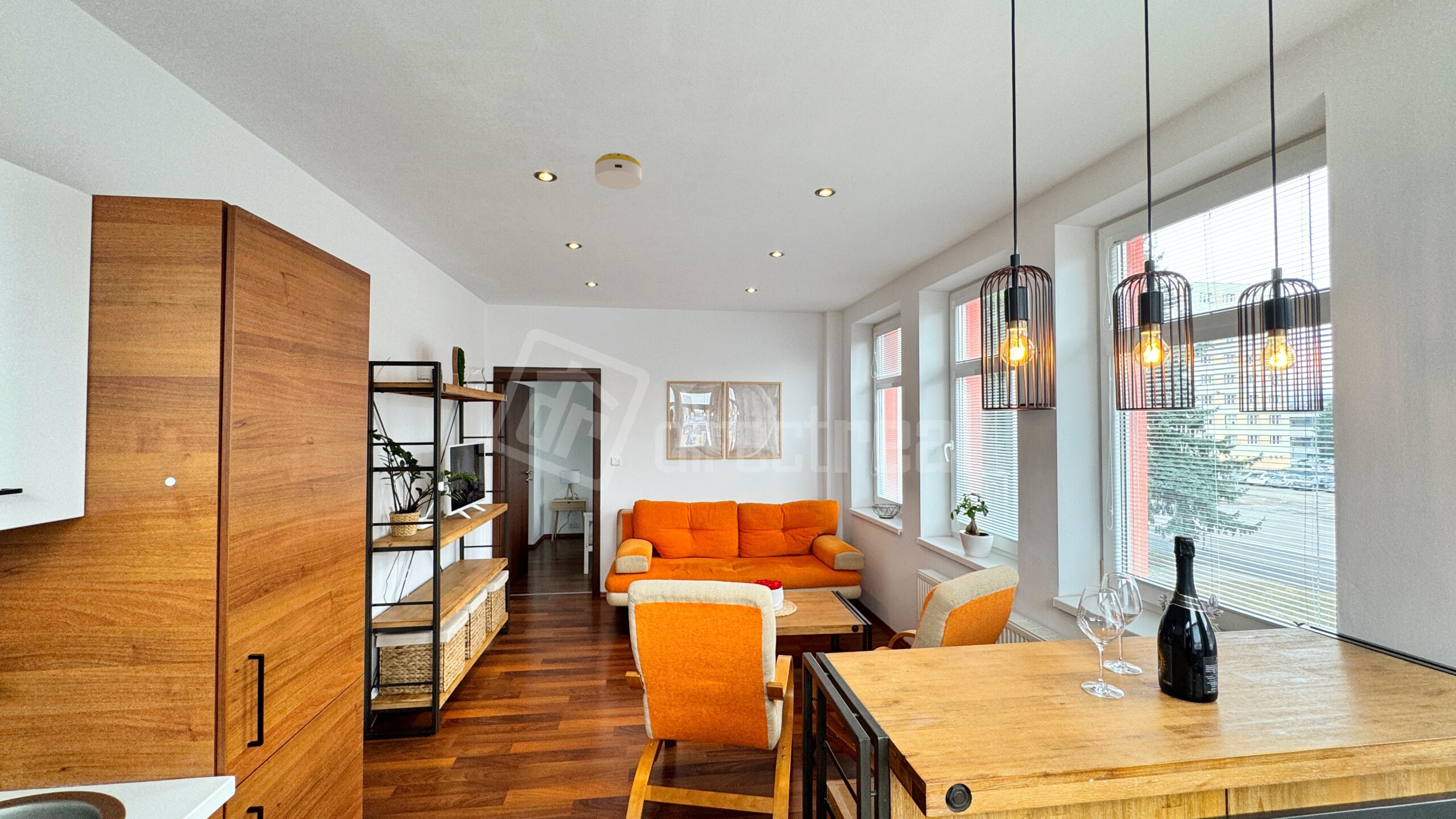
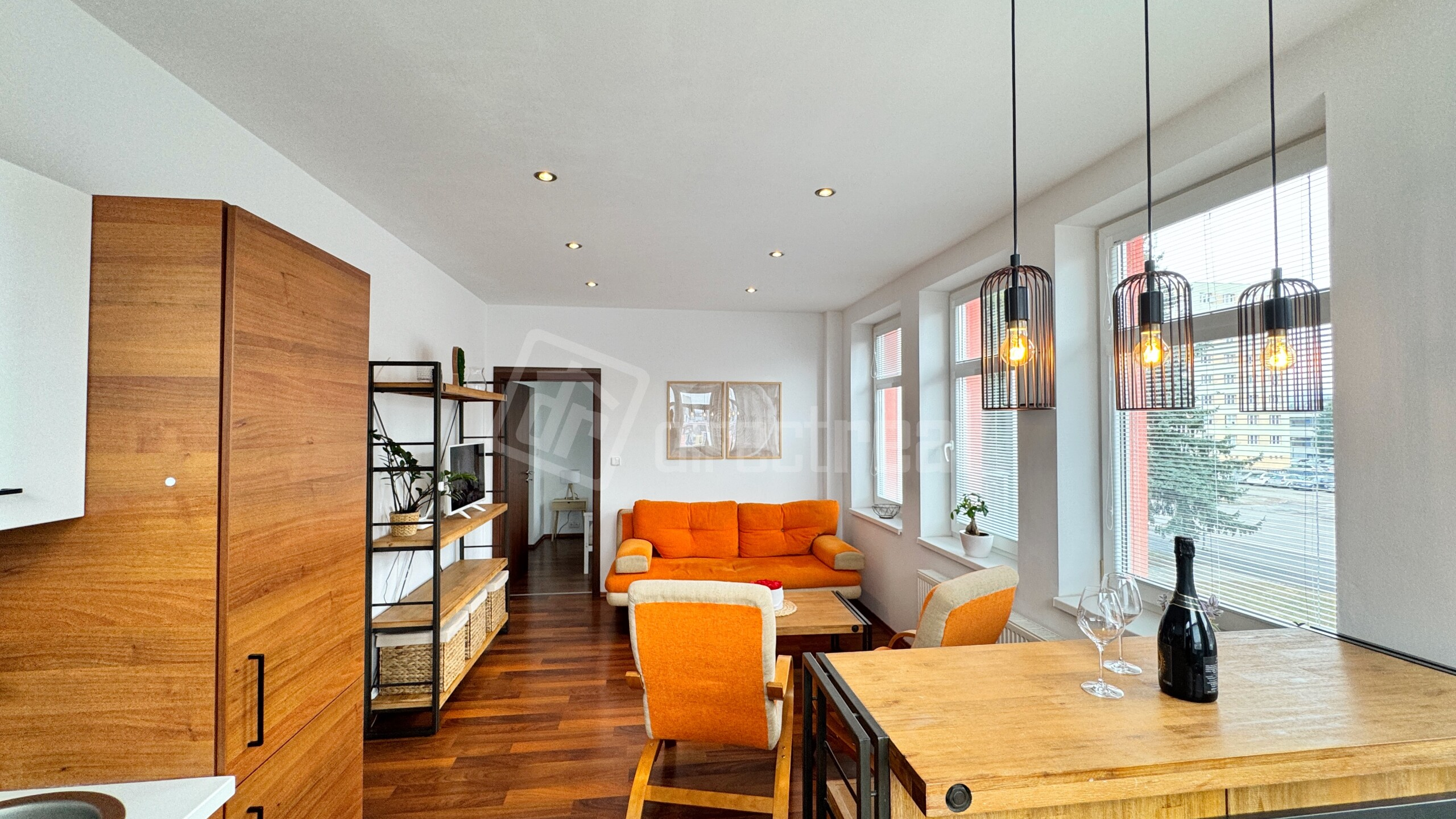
- smoke detector [594,152,642,190]
